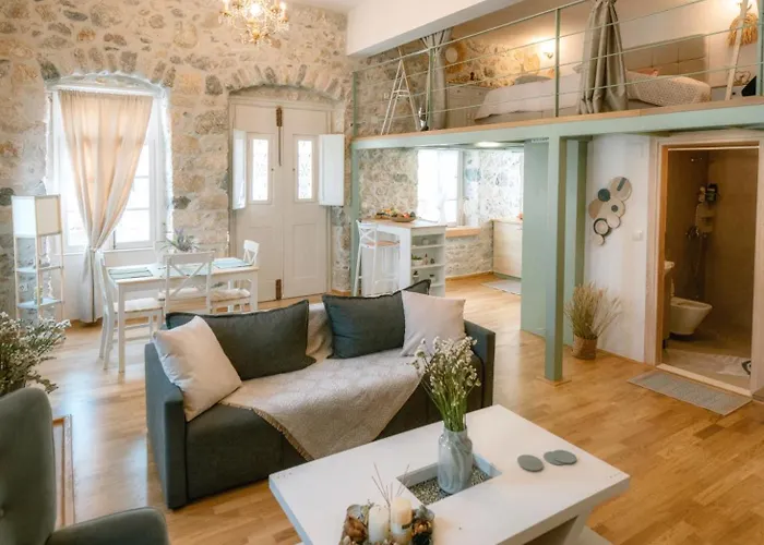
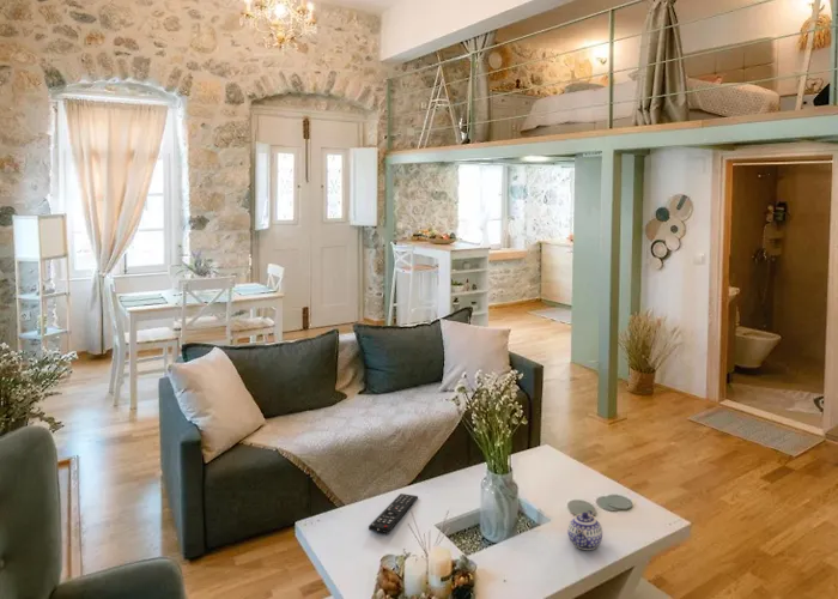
+ teapot [566,509,603,551]
+ remote control [368,492,419,534]
